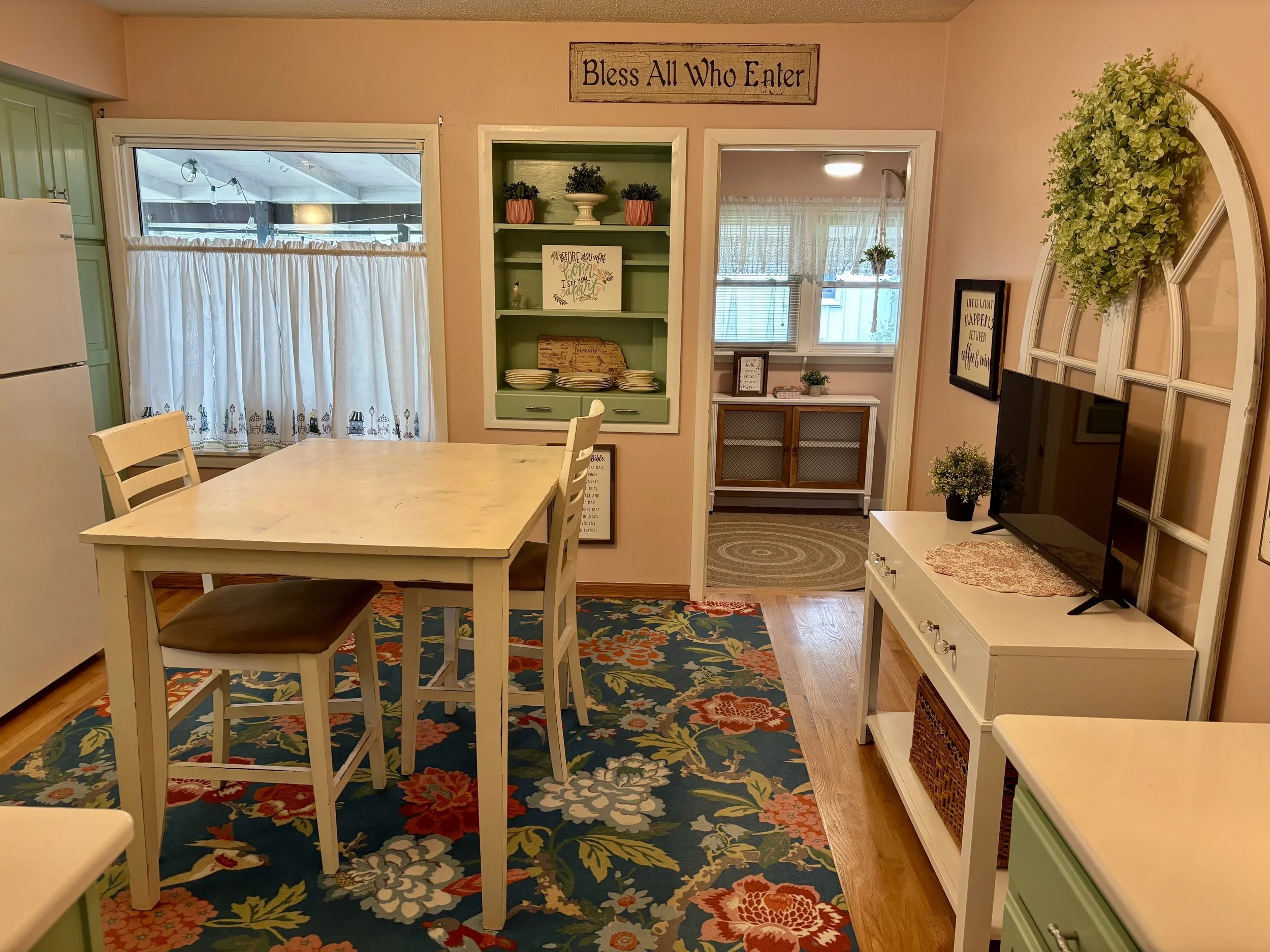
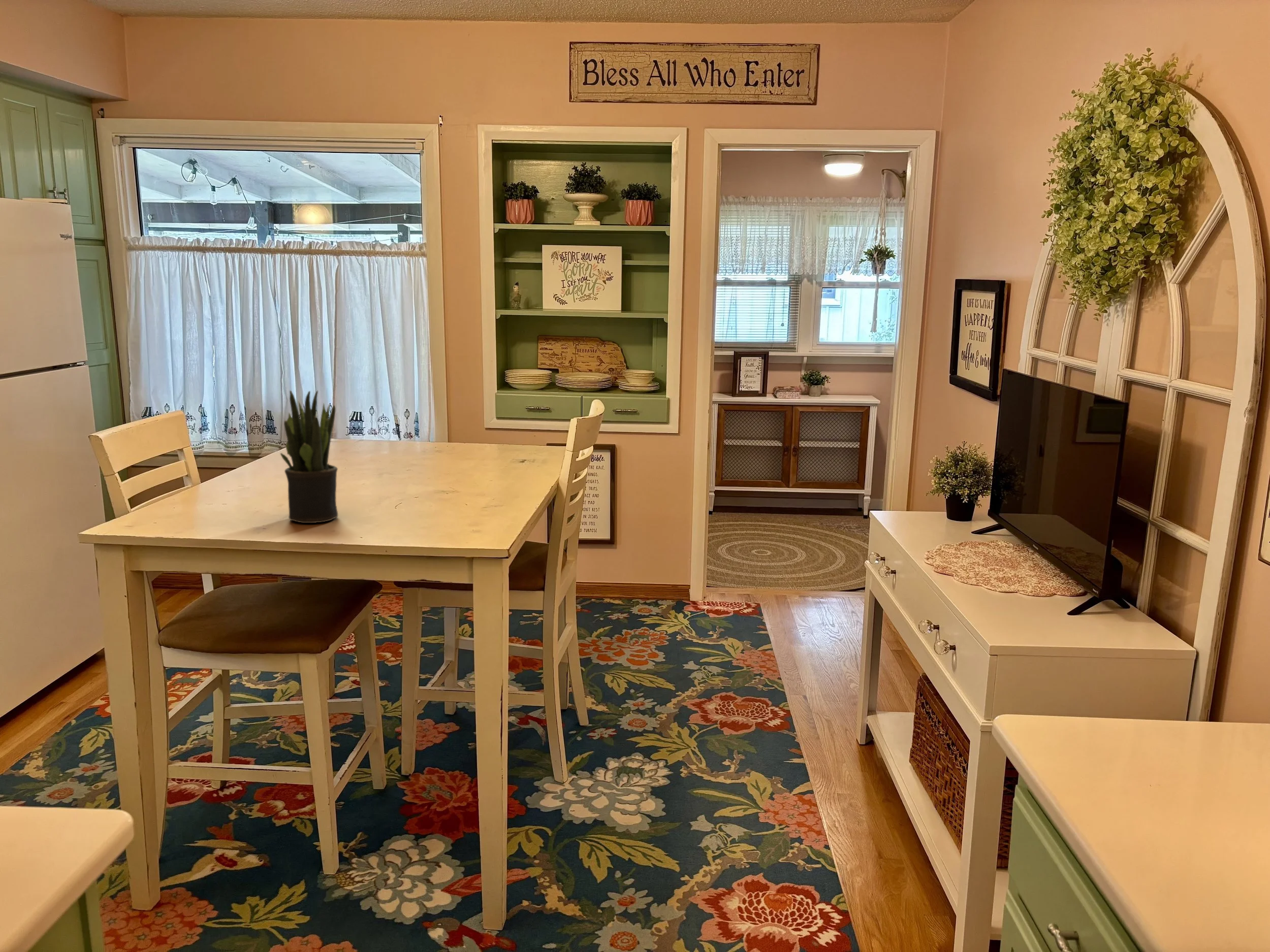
+ potted plant [280,390,338,523]
